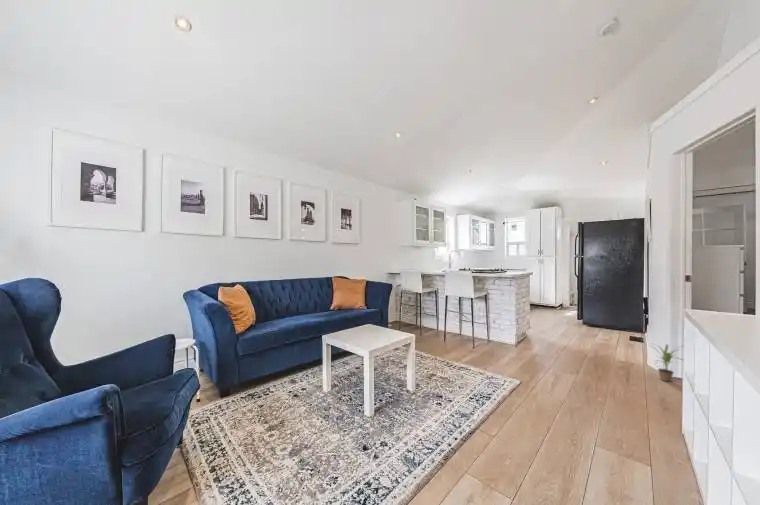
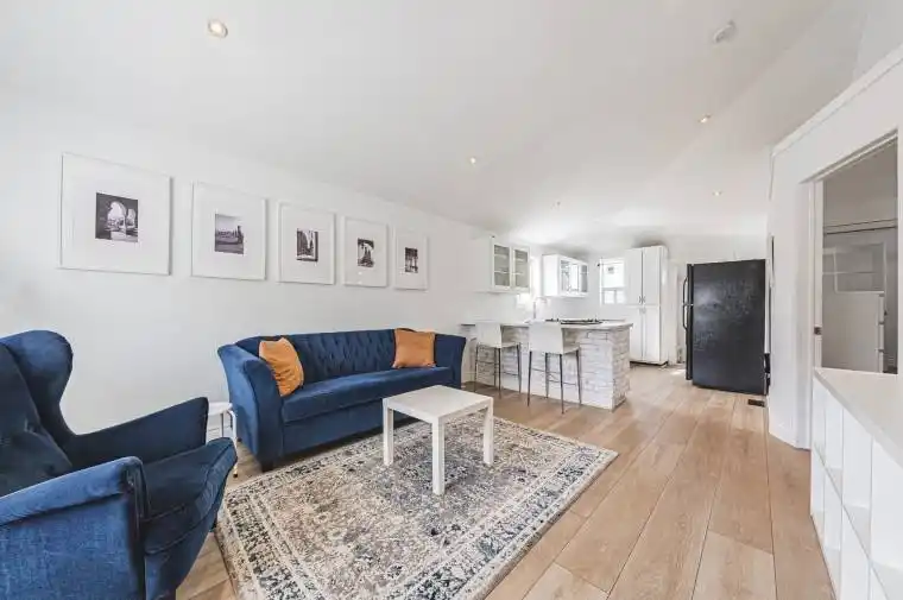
- potted plant [649,342,684,383]
